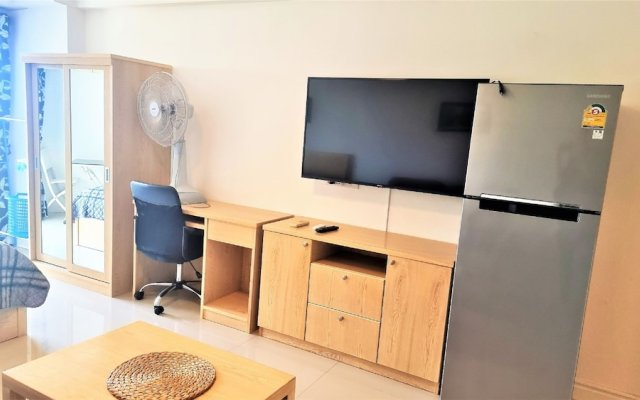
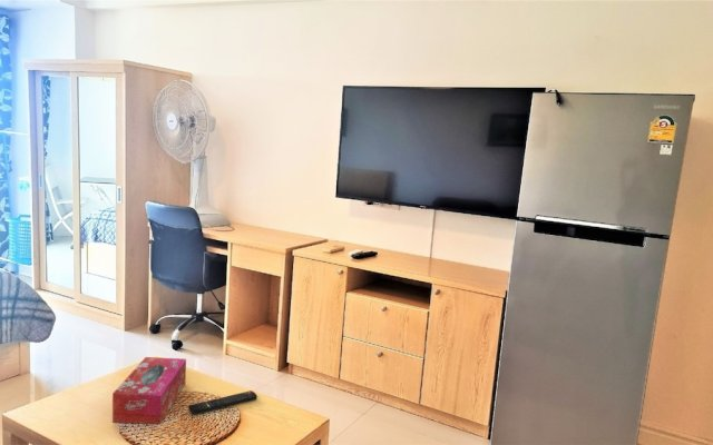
+ tissue box [111,356,187,425]
+ remote control [187,389,258,415]
